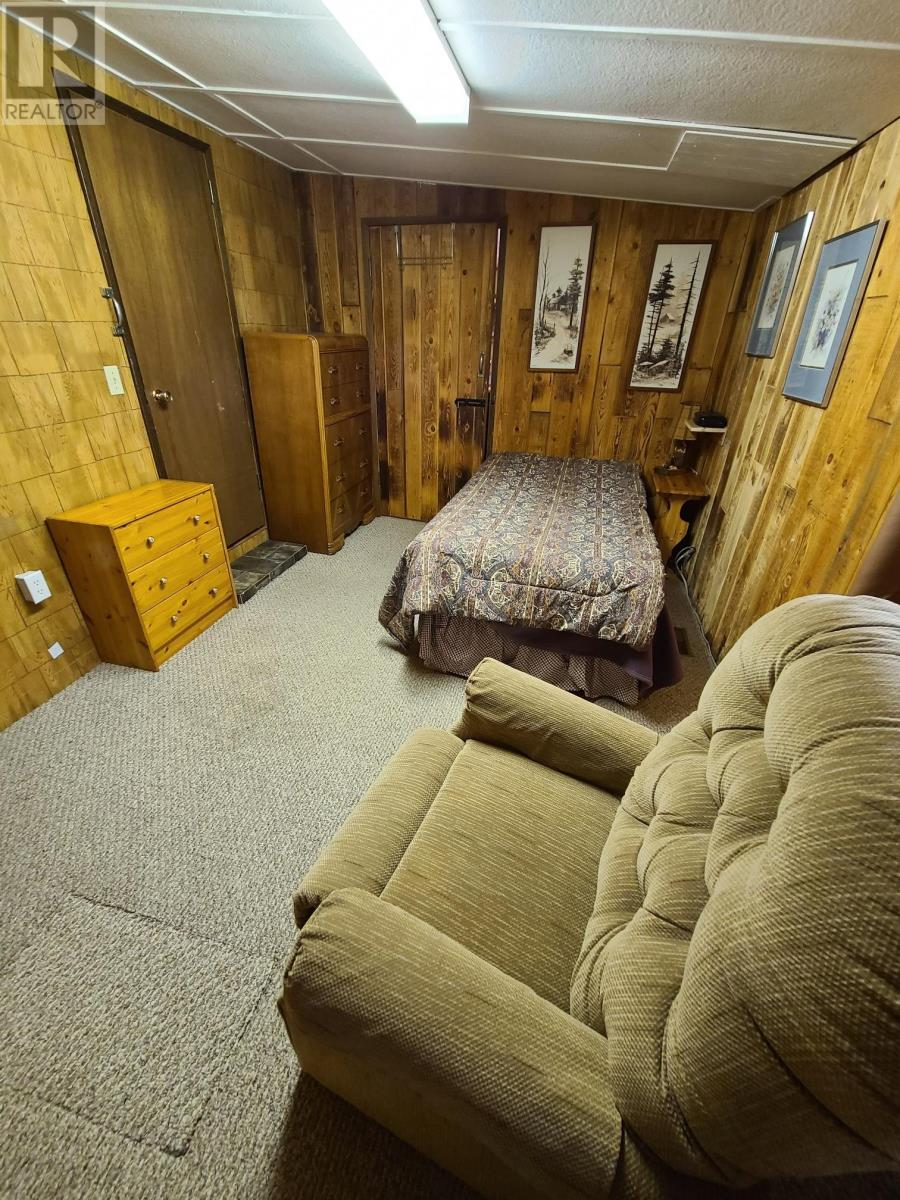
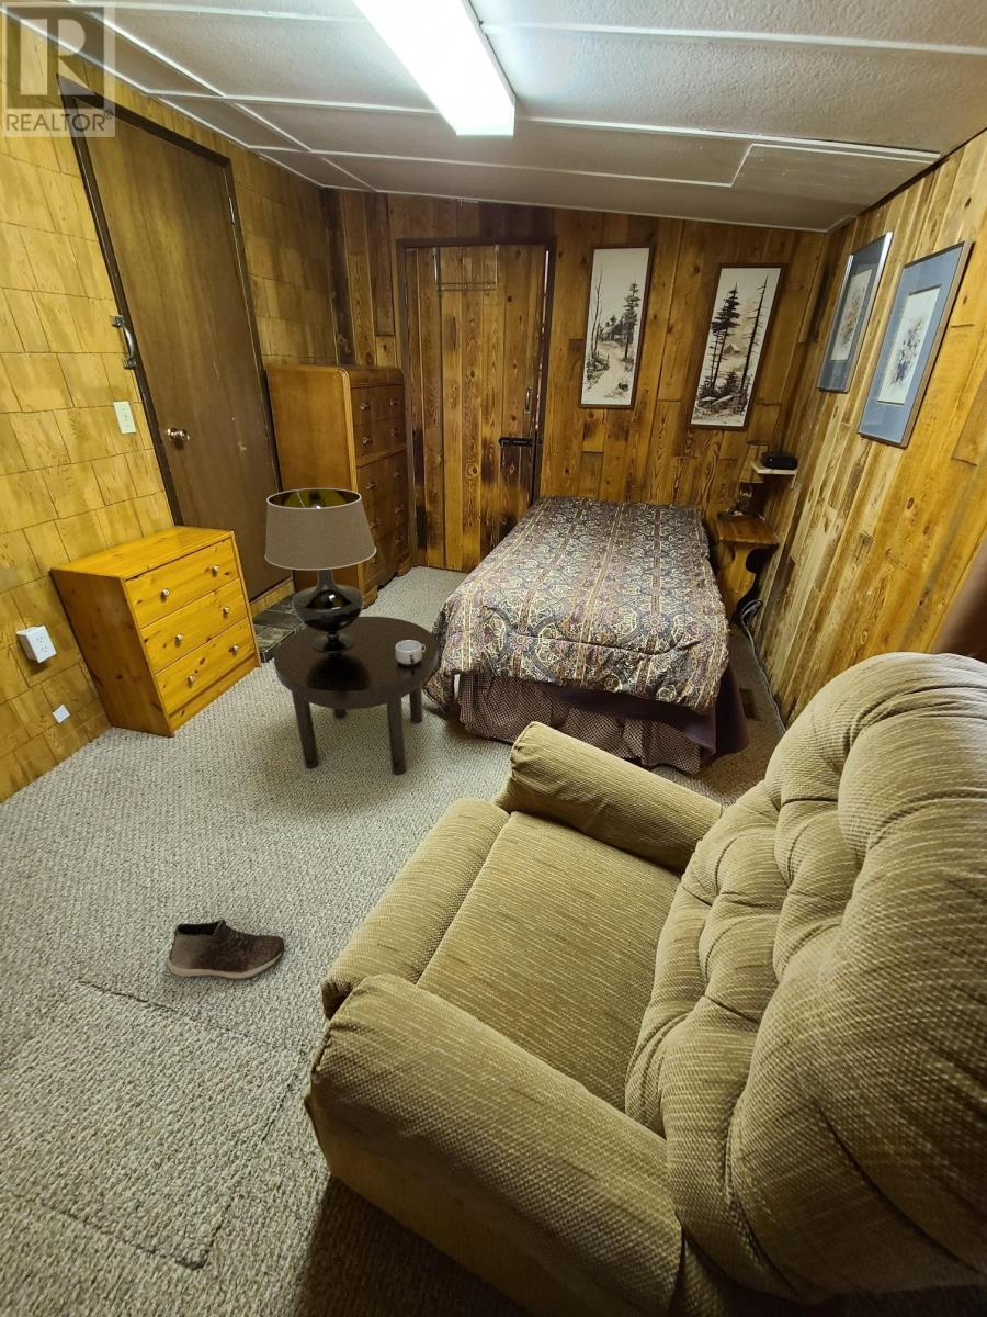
+ mug [395,640,426,664]
+ shoe [164,918,286,981]
+ side table [273,616,439,776]
+ table lamp [264,487,377,653]
